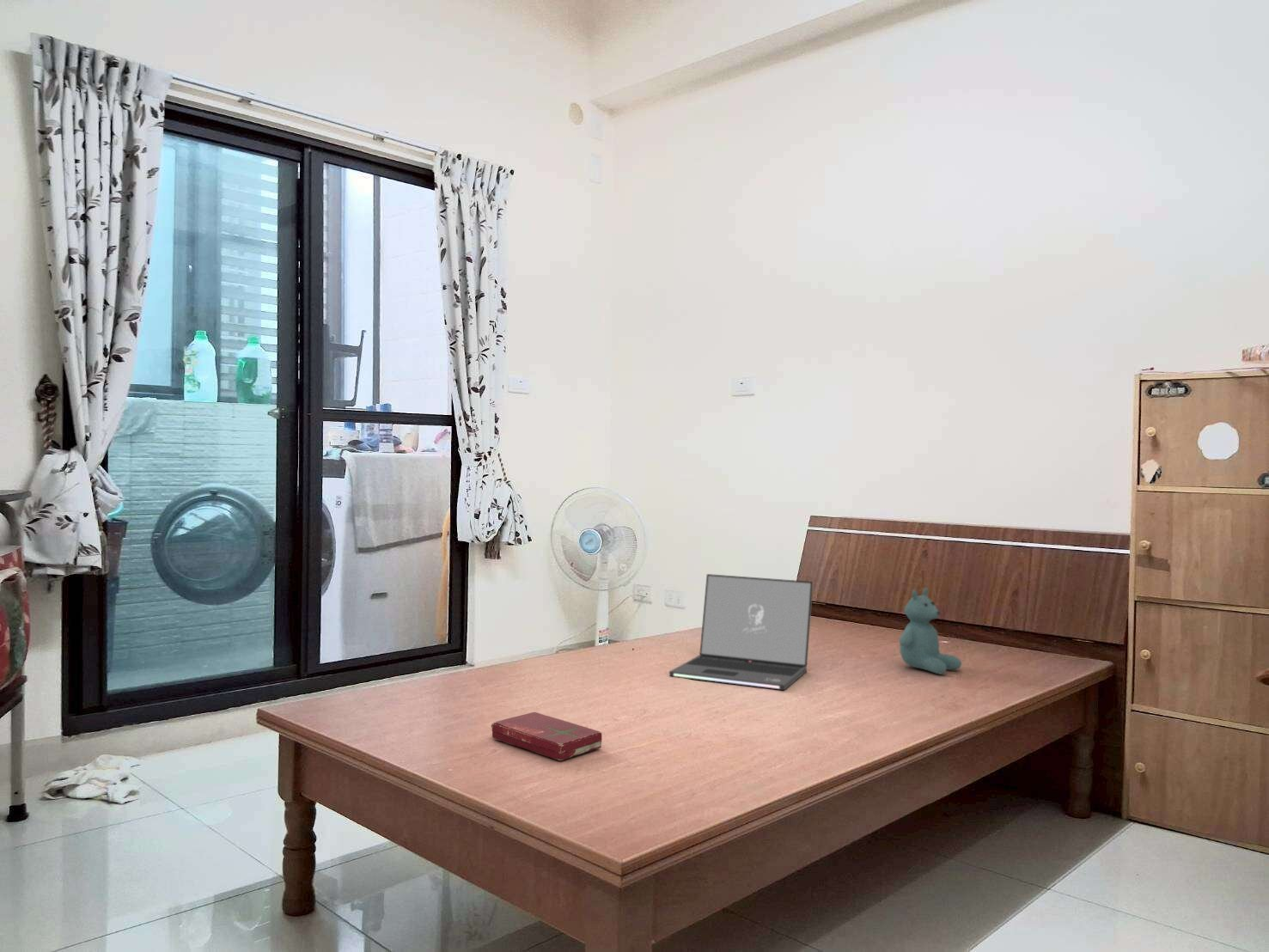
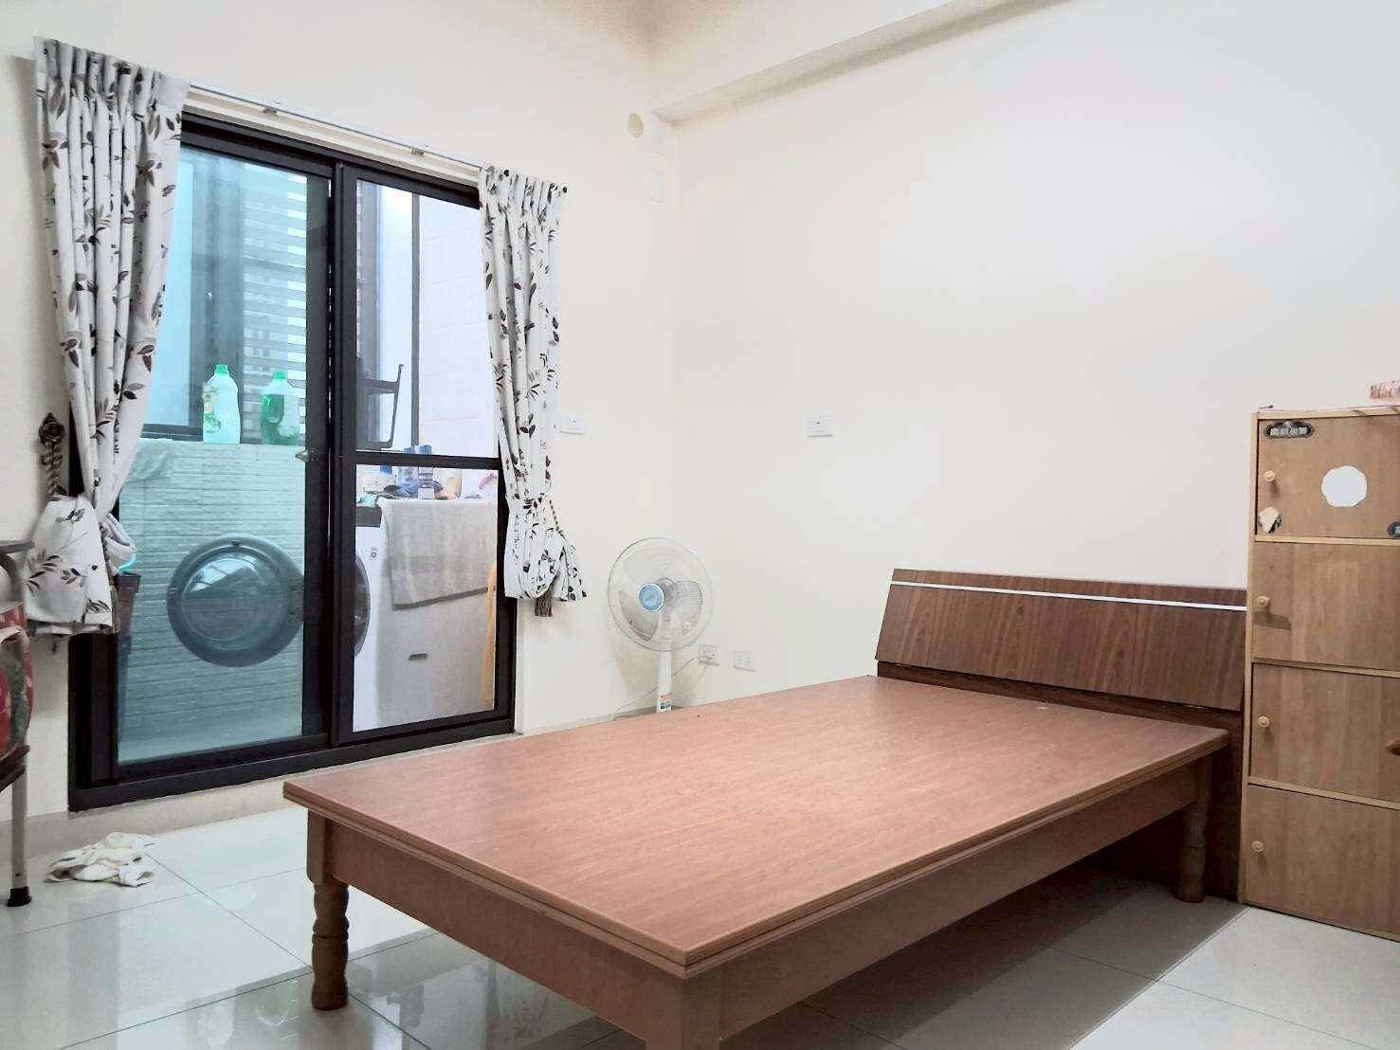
- laptop [668,573,814,691]
- stuffed bear [899,587,962,675]
- book [491,711,603,761]
